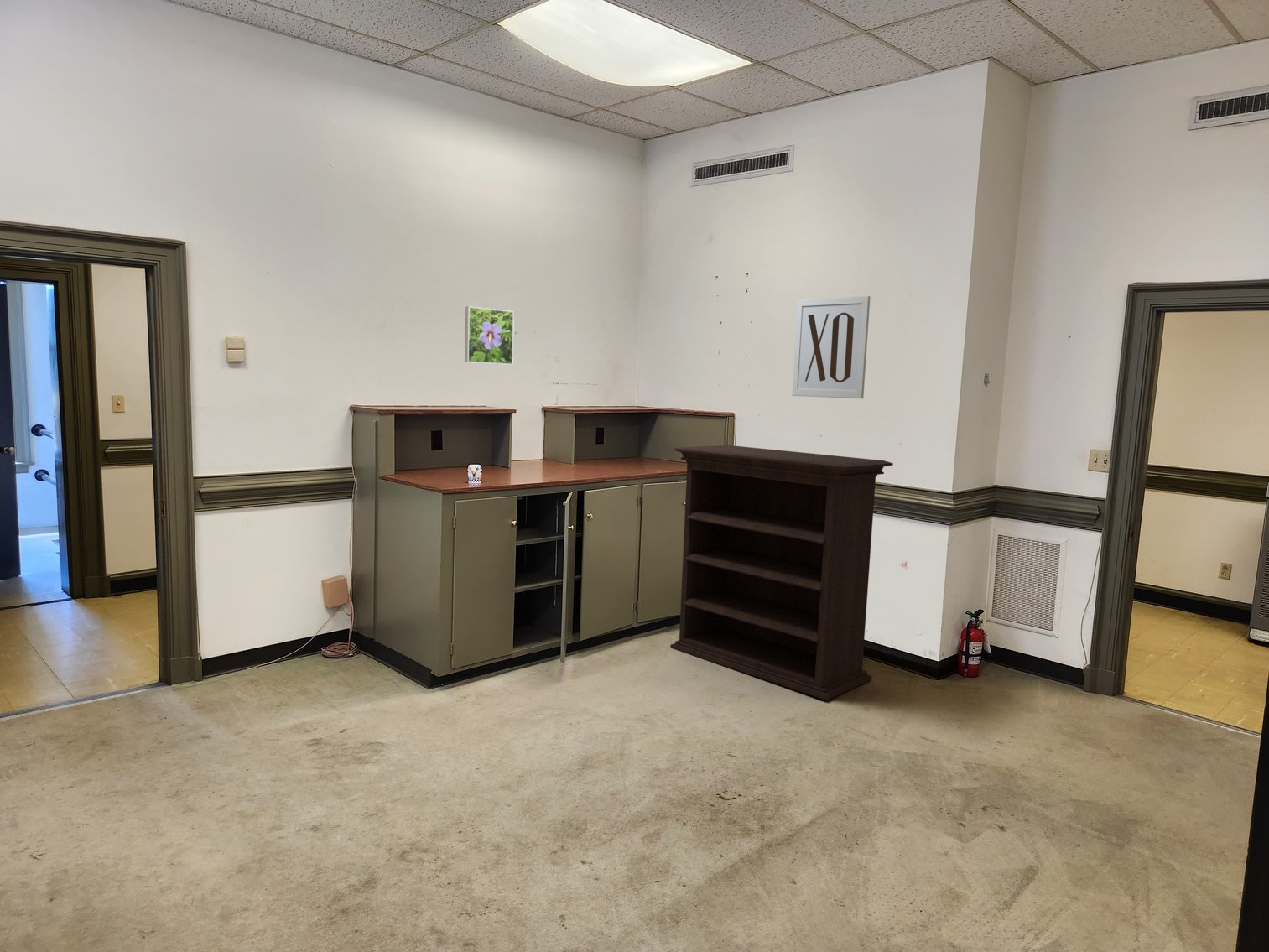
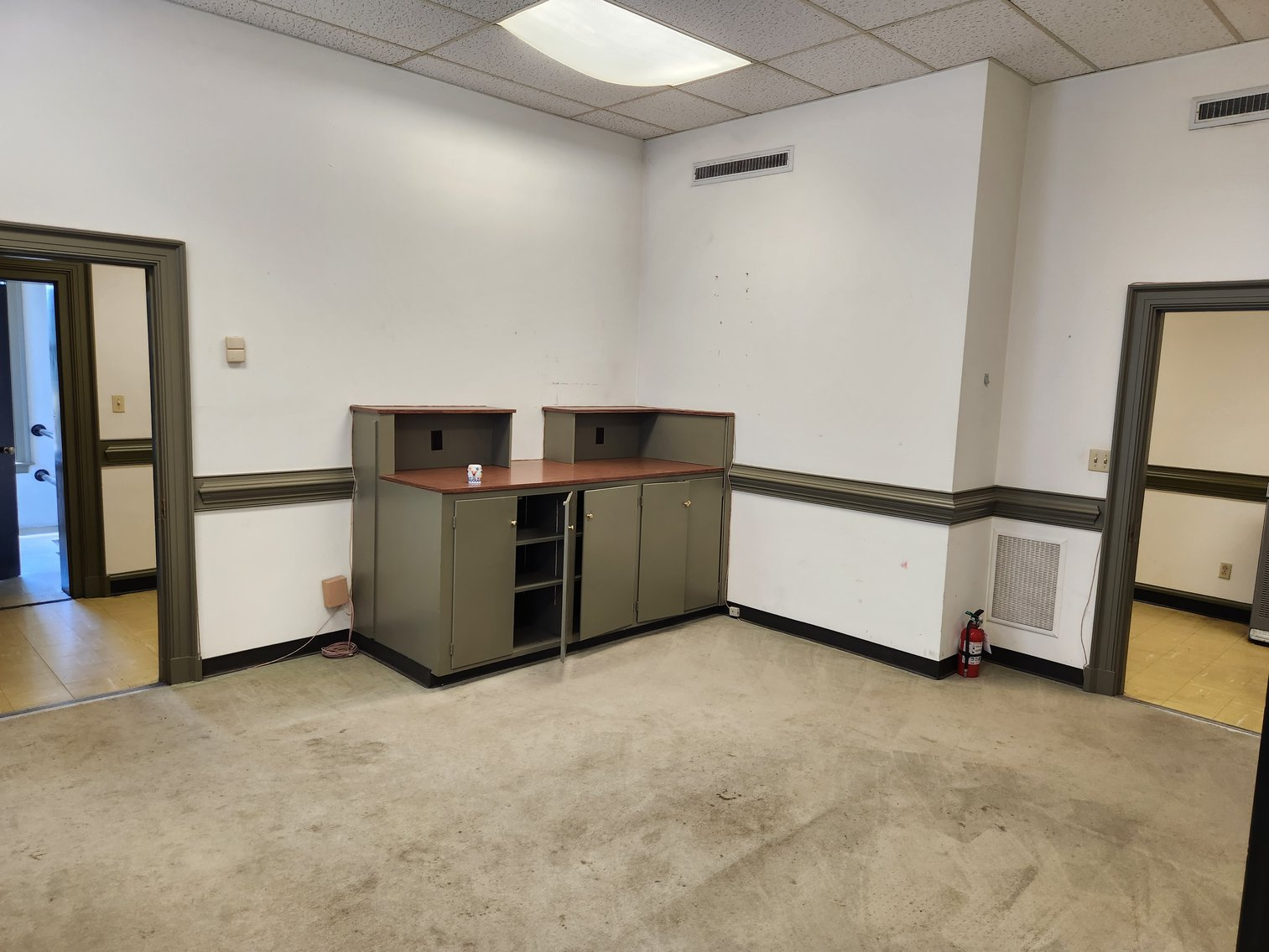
- wall art [791,295,871,399]
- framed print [464,305,515,366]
- bookshelf [669,445,894,701]
